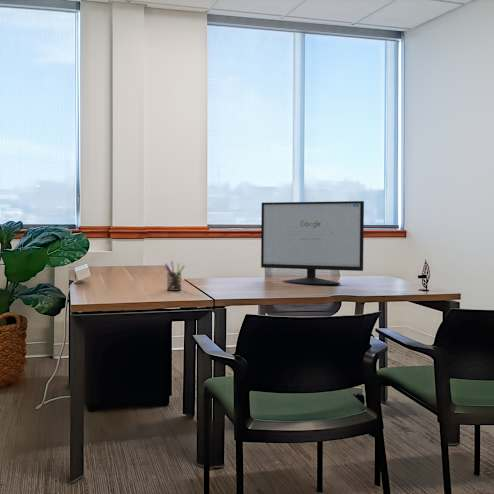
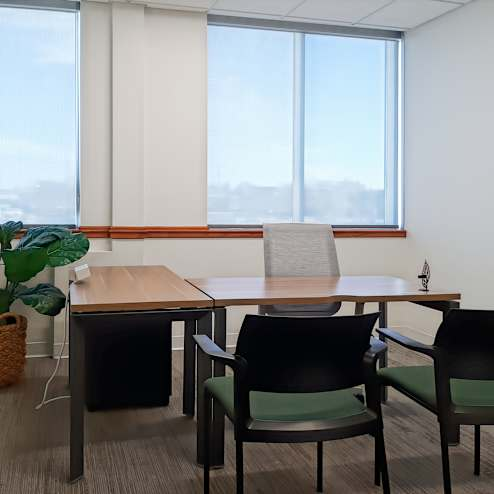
- pen holder [164,260,186,292]
- computer monitor [260,200,365,285]
